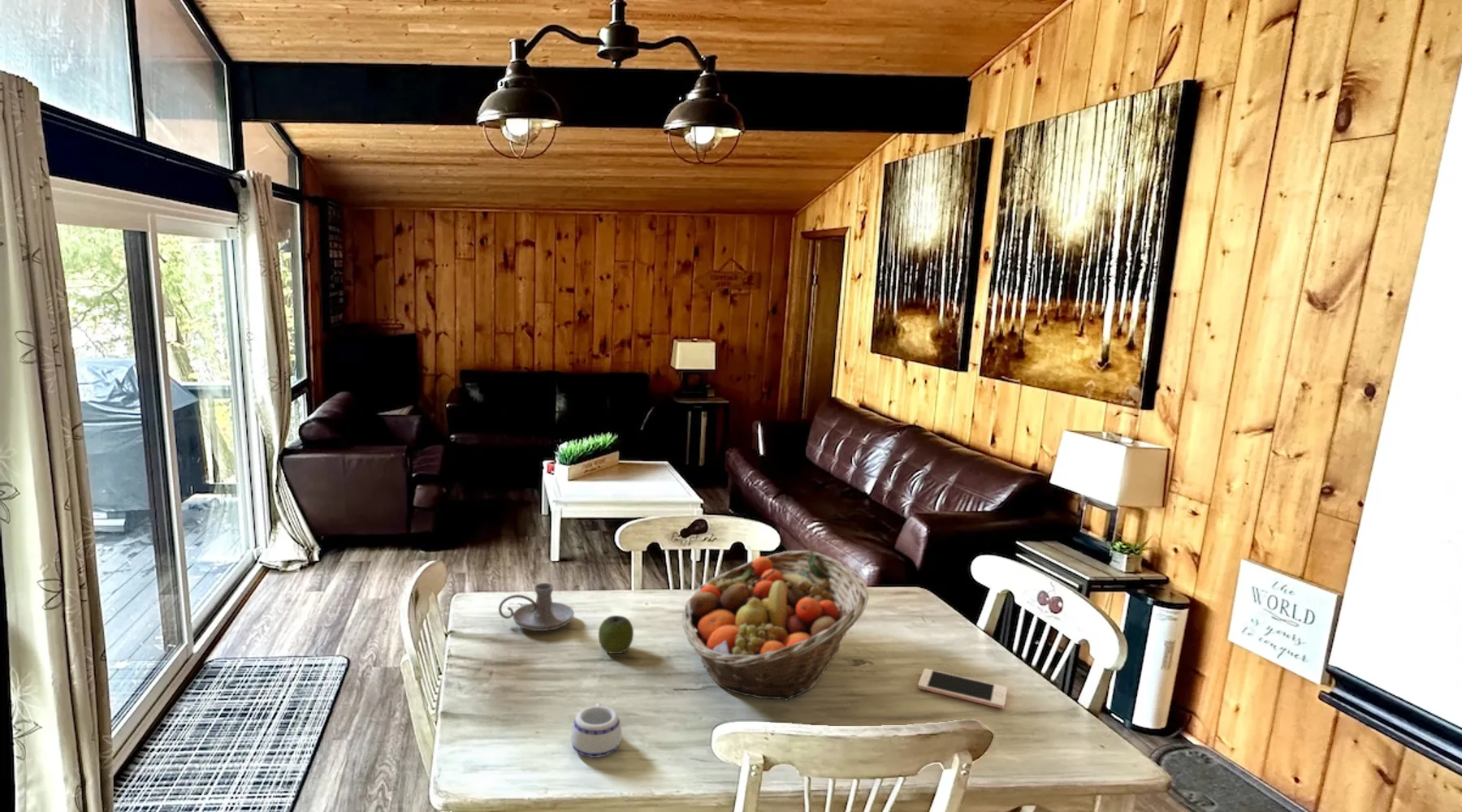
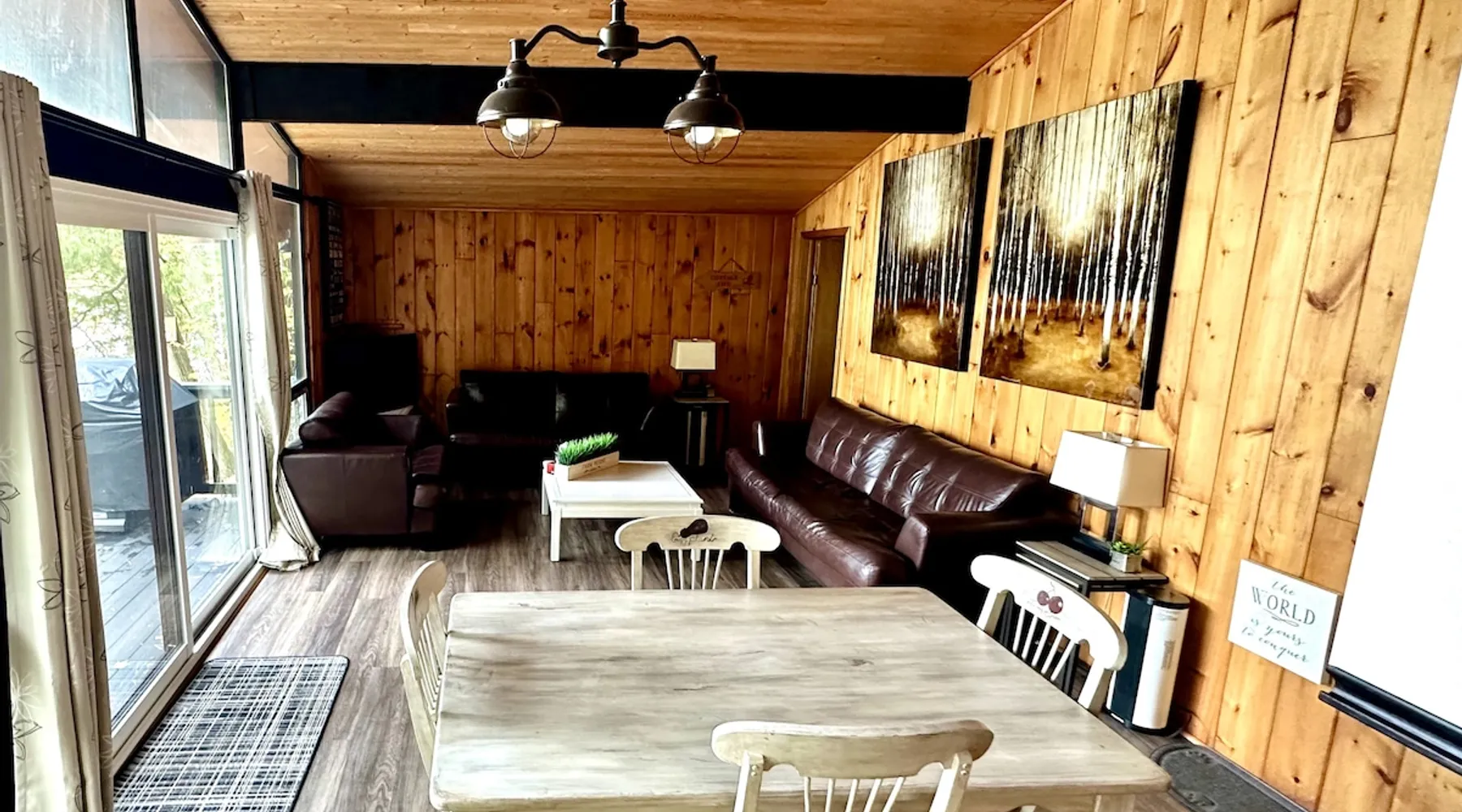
- candle holder [498,582,575,632]
- mug [570,702,622,758]
- apple [598,615,634,654]
- fruit basket [681,550,870,702]
- cell phone [917,667,1008,710]
